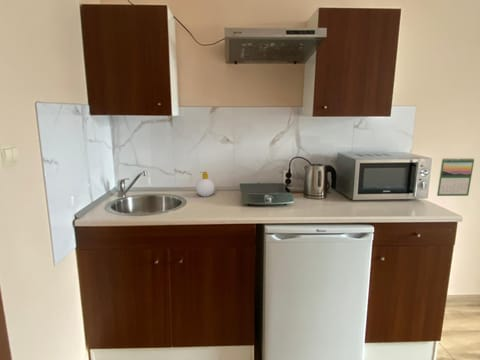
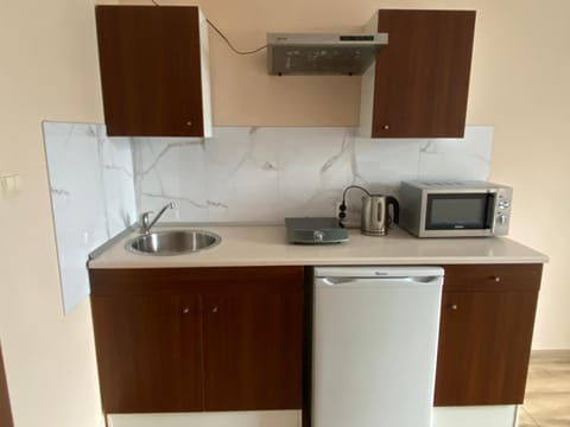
- soap bottle [195,171,215,198]
- calendar [436,156,475,197]
